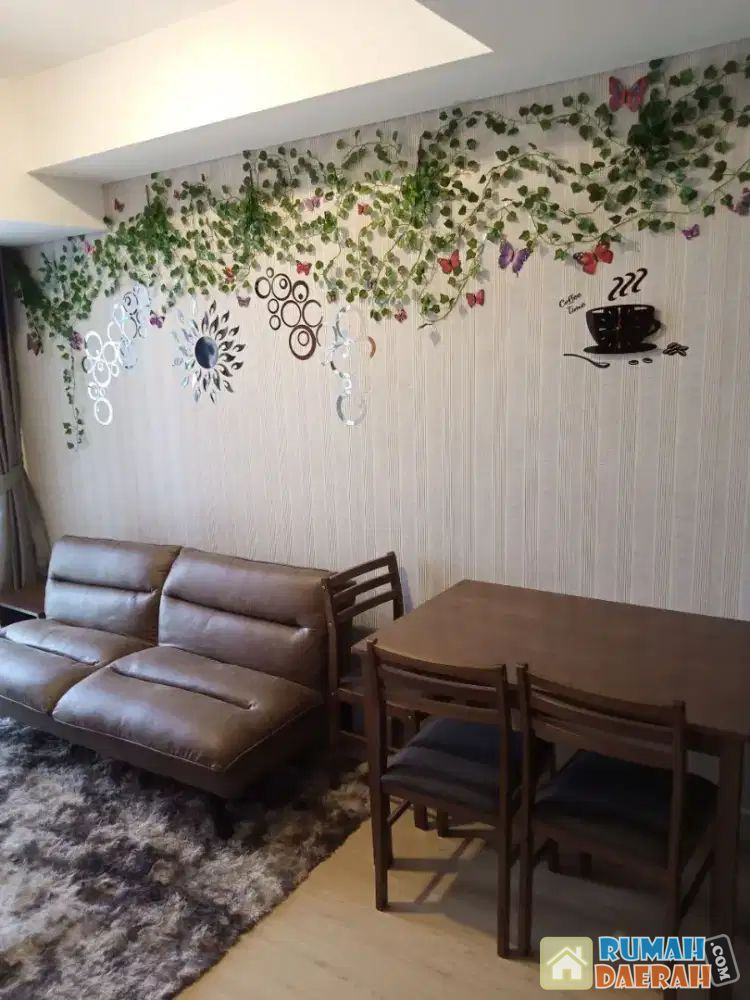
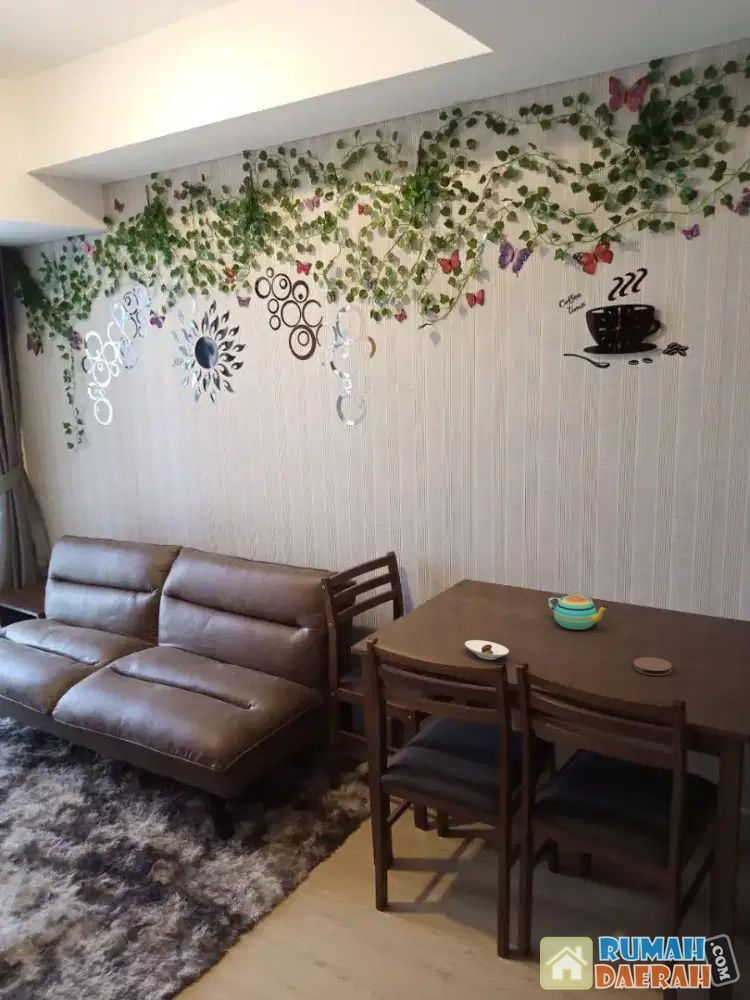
+ saucer [464,639,510,661]
+ teapot [547,592,610,631]
+ coaster [633,656,673,676]
